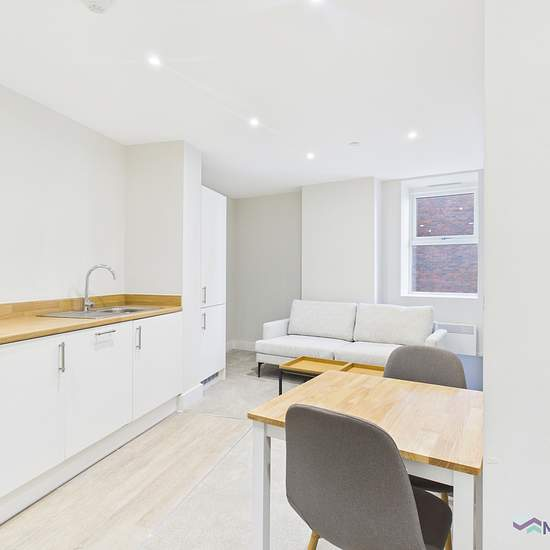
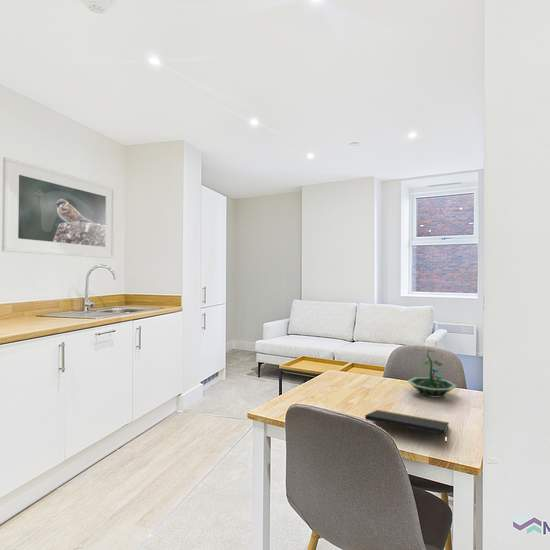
+ terrarium [406,349,458,398]
+ notepad [364,409,450,446]
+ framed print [1,156,116,259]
